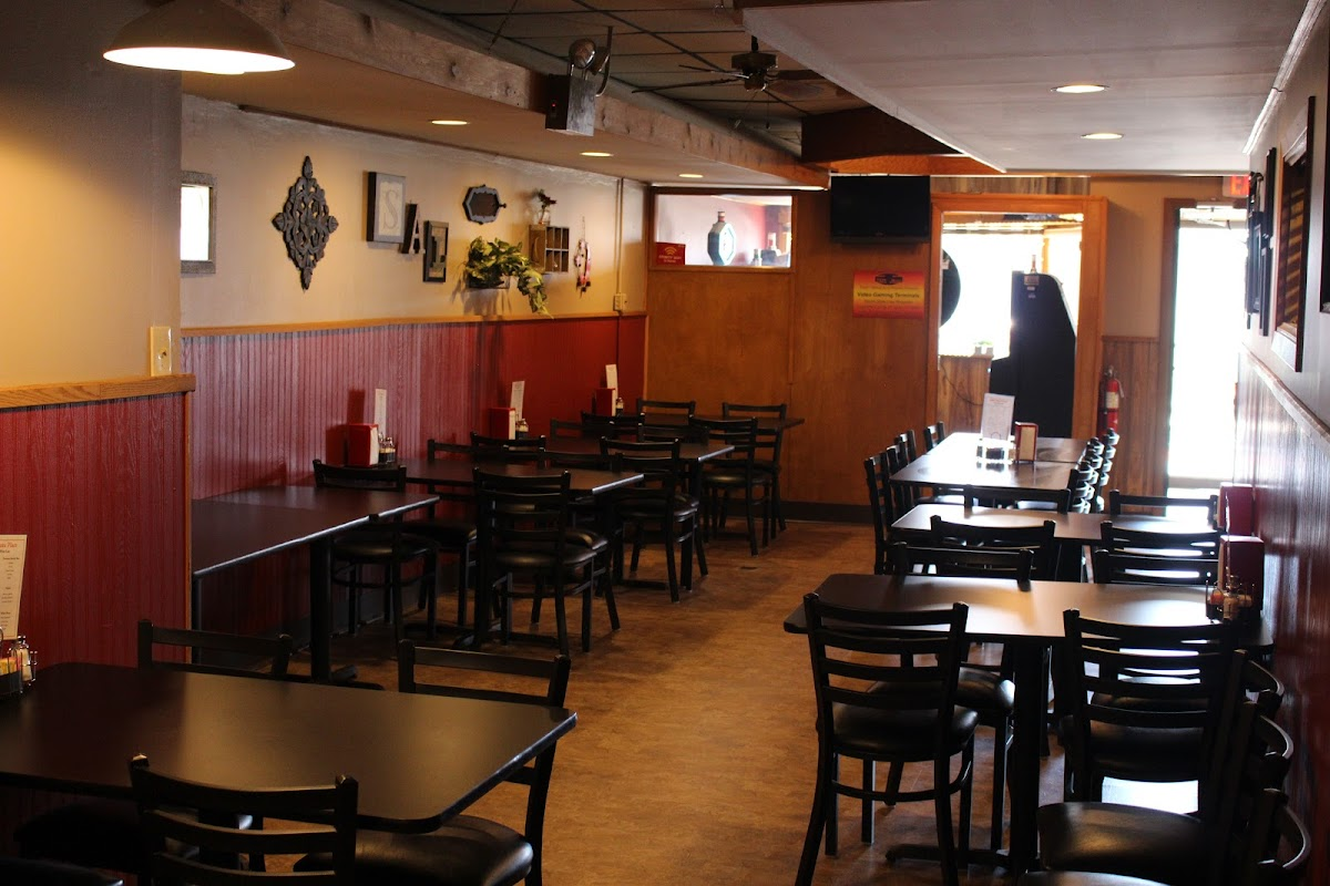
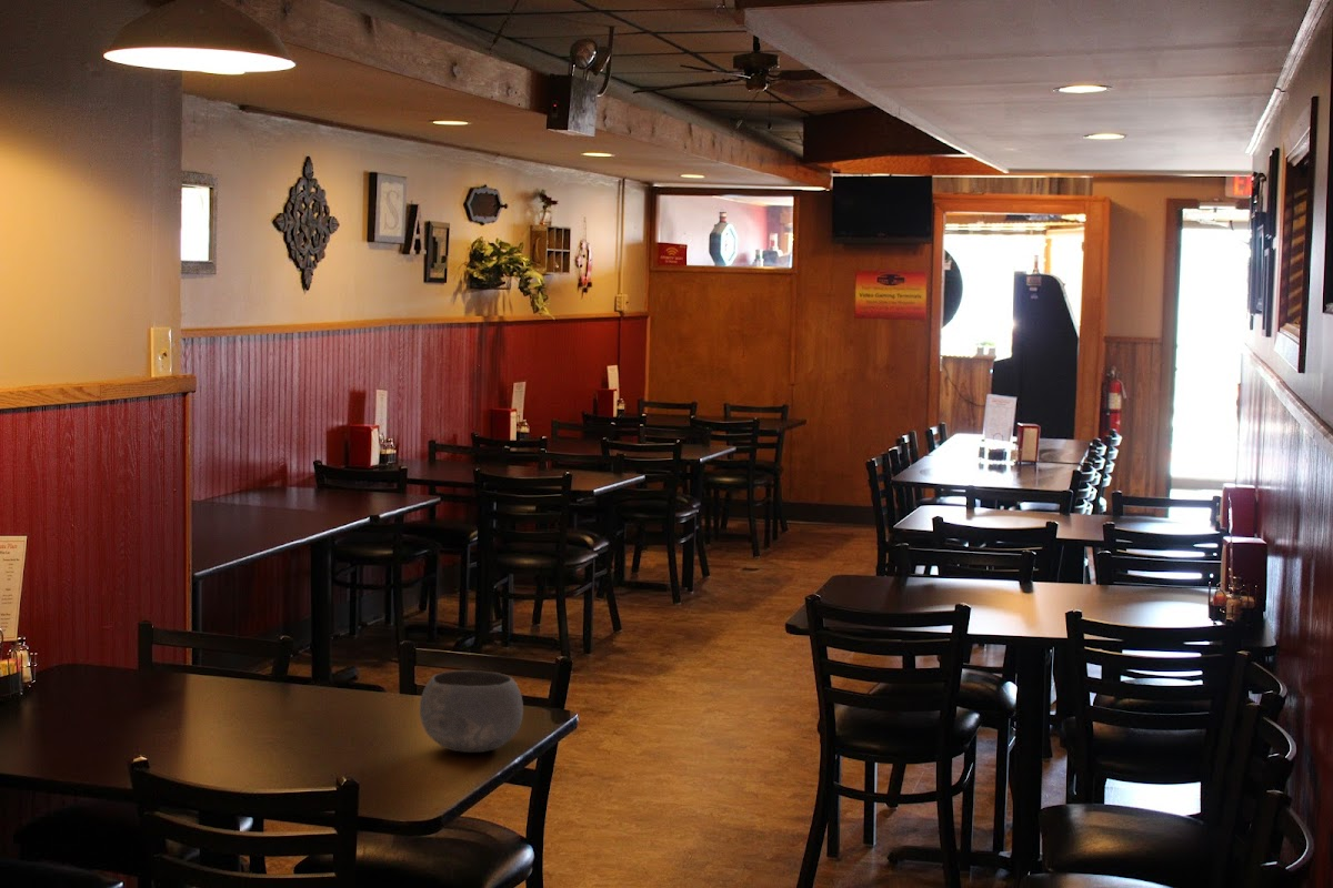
+ bowl [419,669,524,754]
